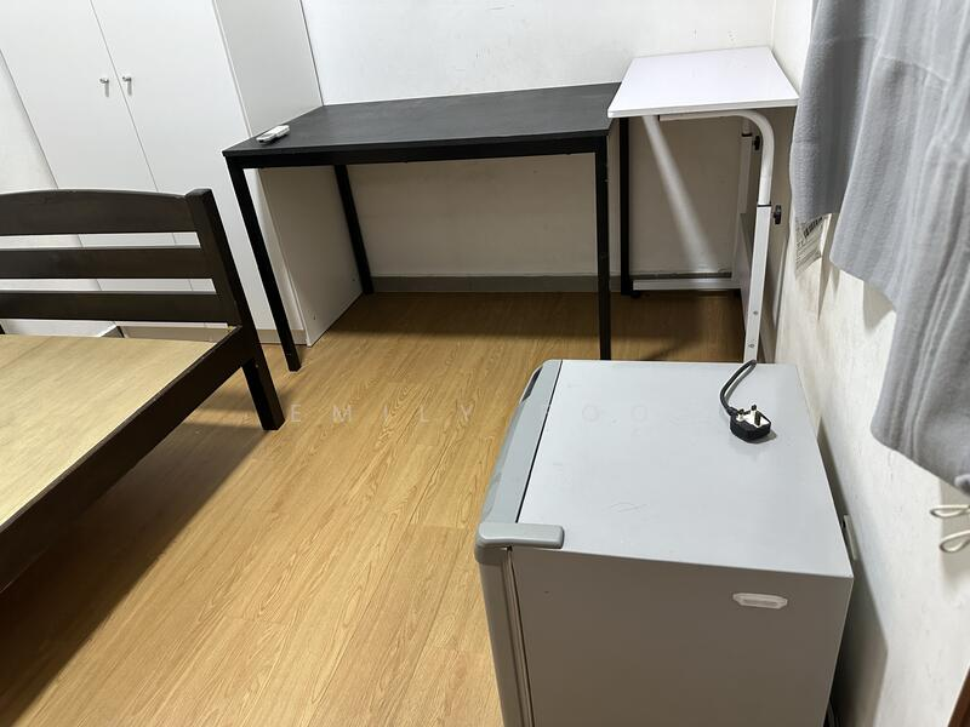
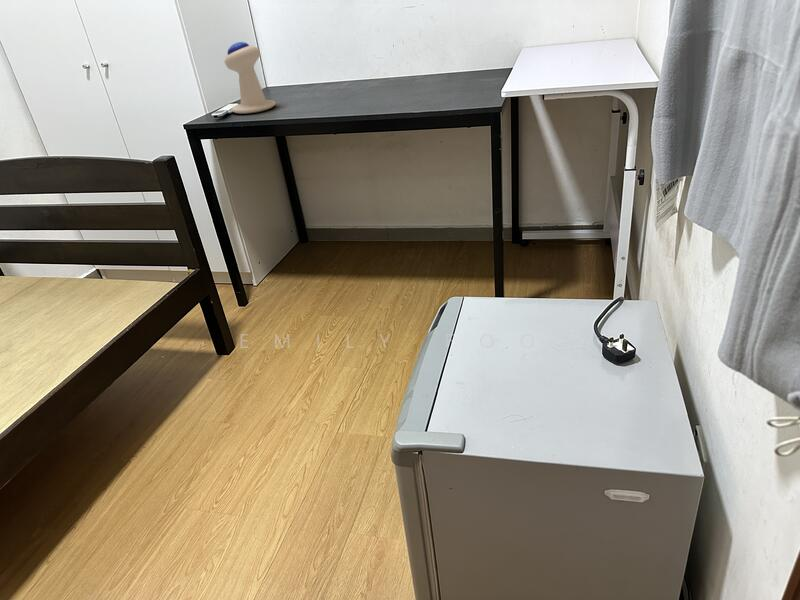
+ speaker [223,41,277,115]
